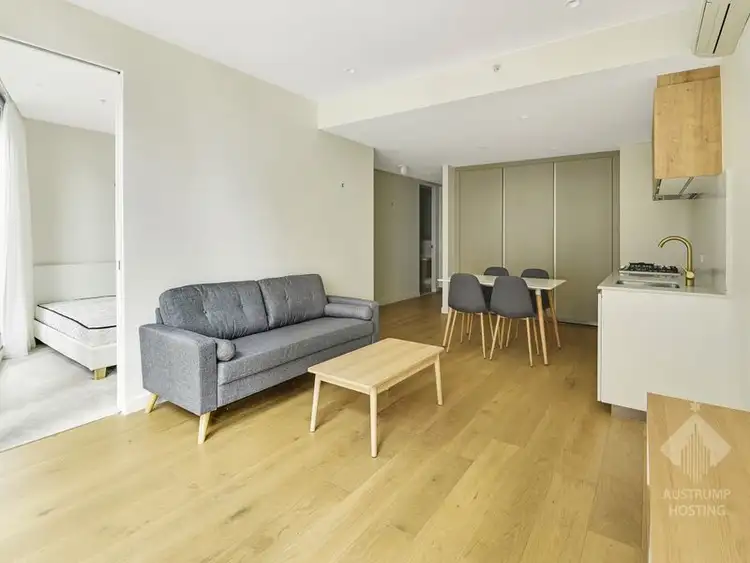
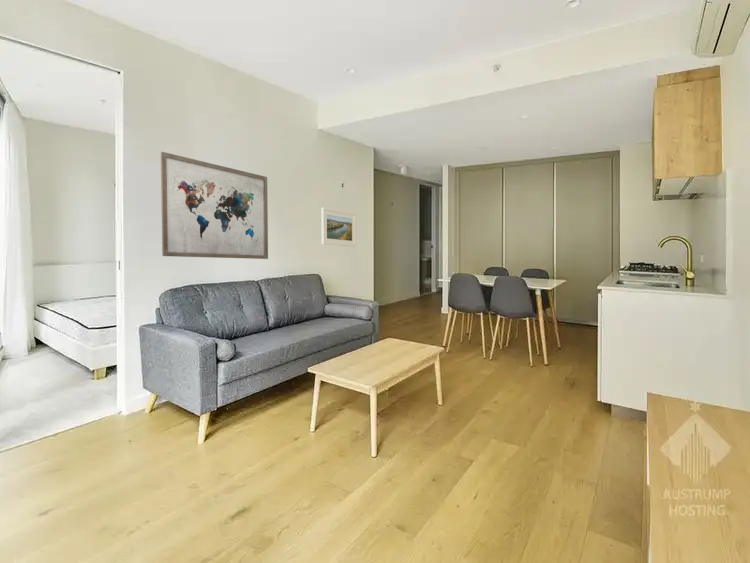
+ wall art [160,151,269,260]
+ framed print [321,207,357,248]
